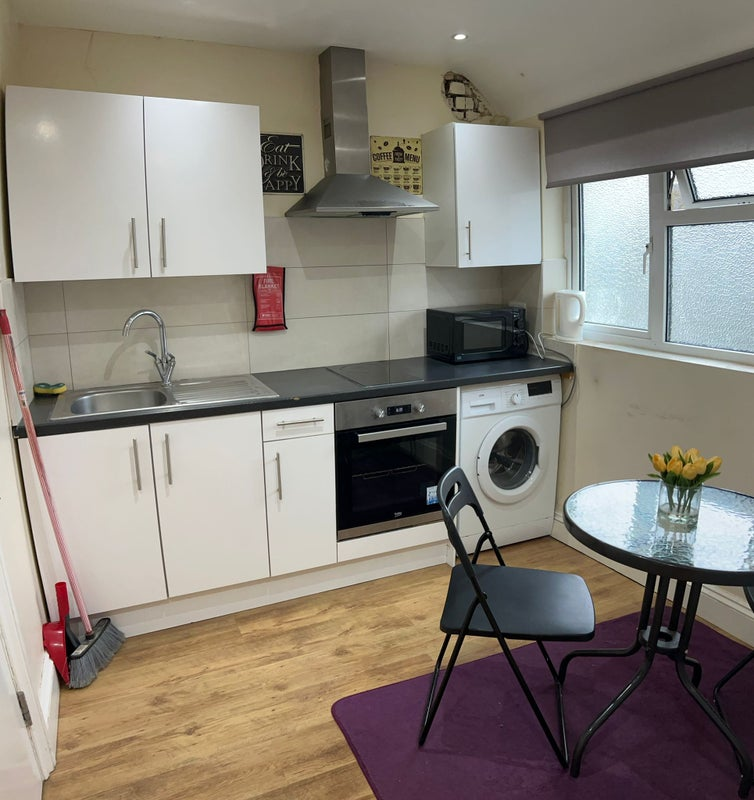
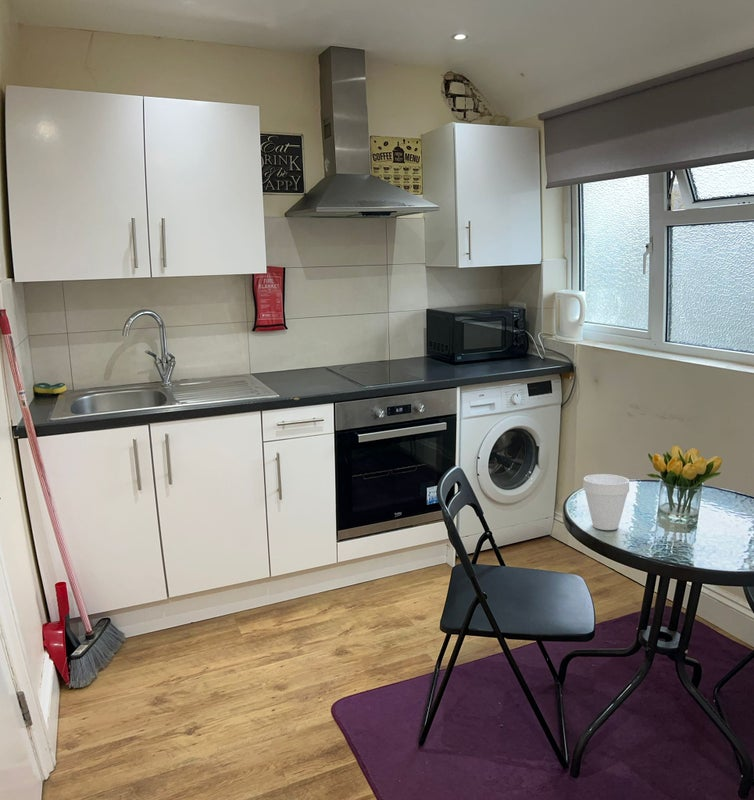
+ cup [582,473,630,531]
